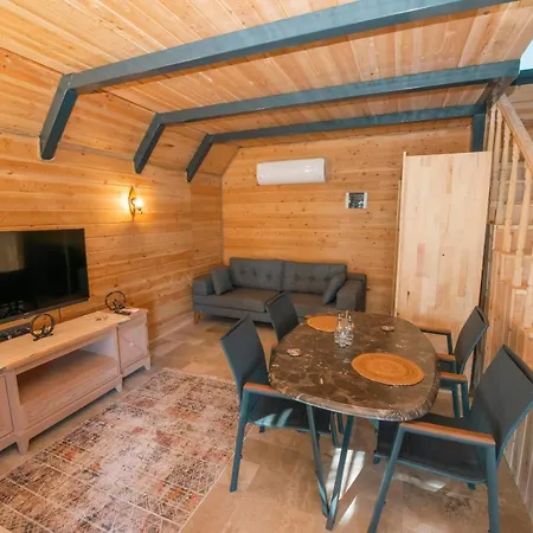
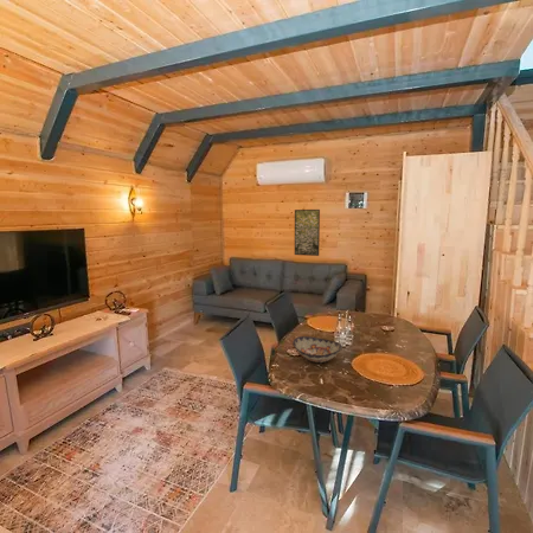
+ decorative bowl [291,335,343,364]
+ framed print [294,208,321,257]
